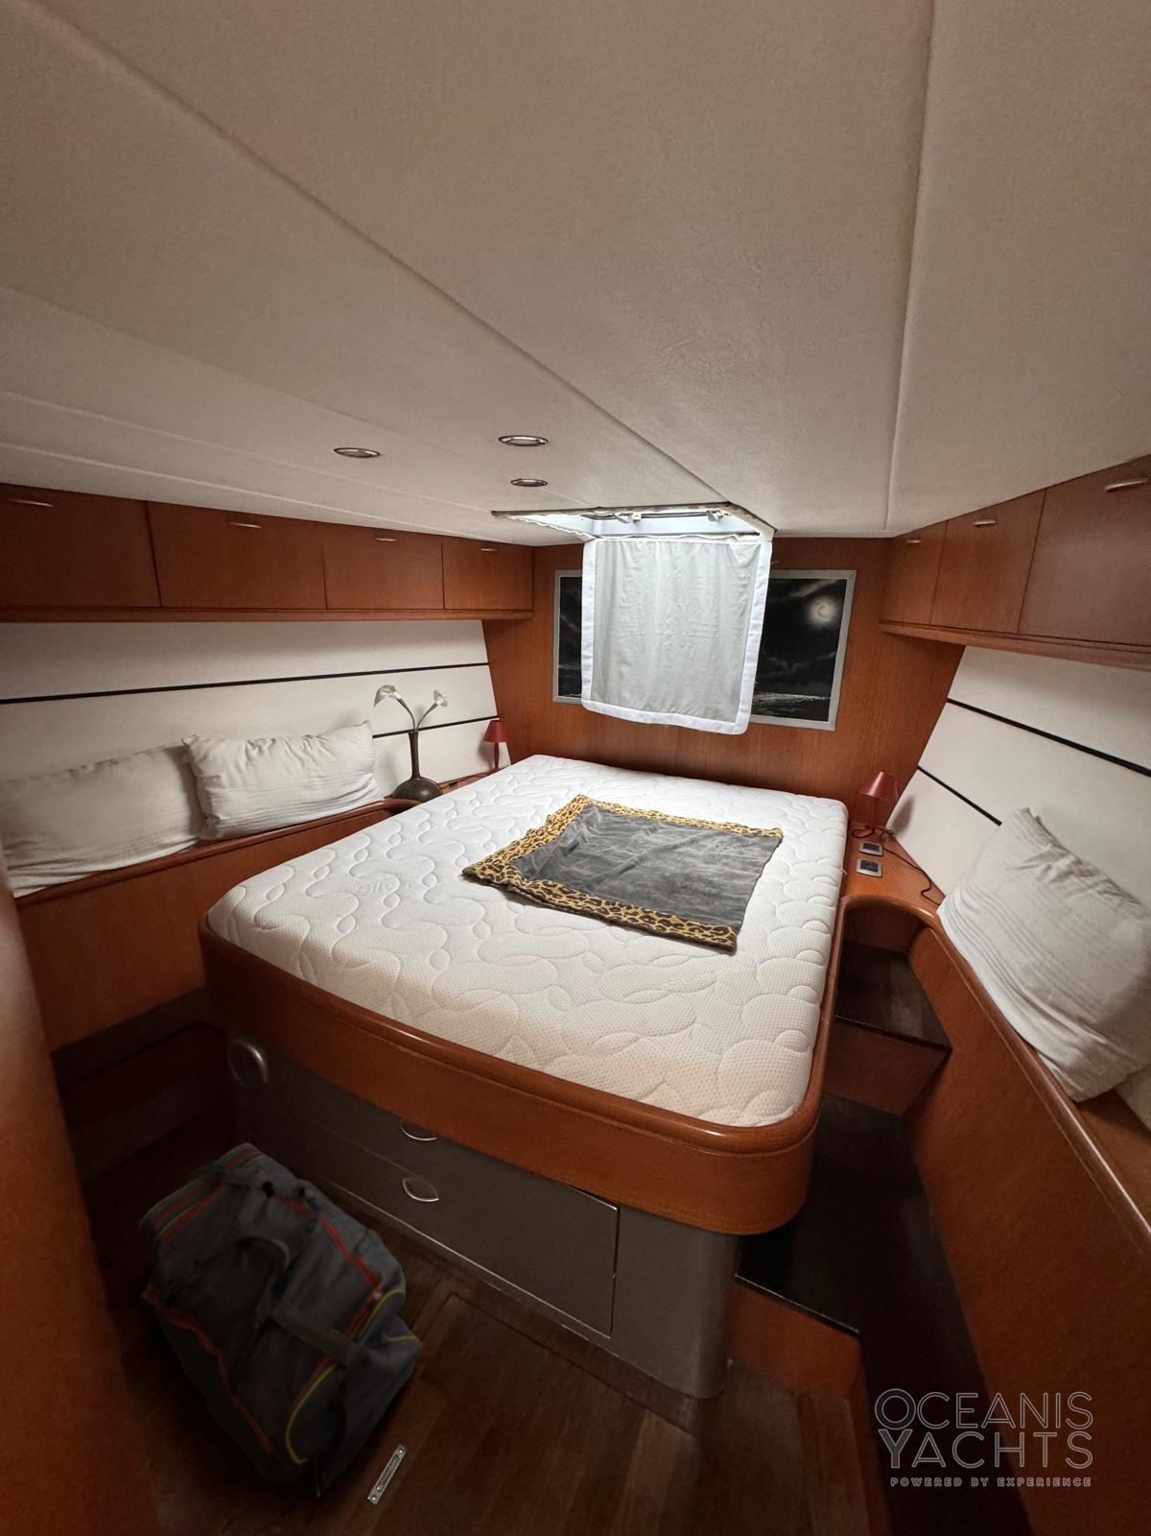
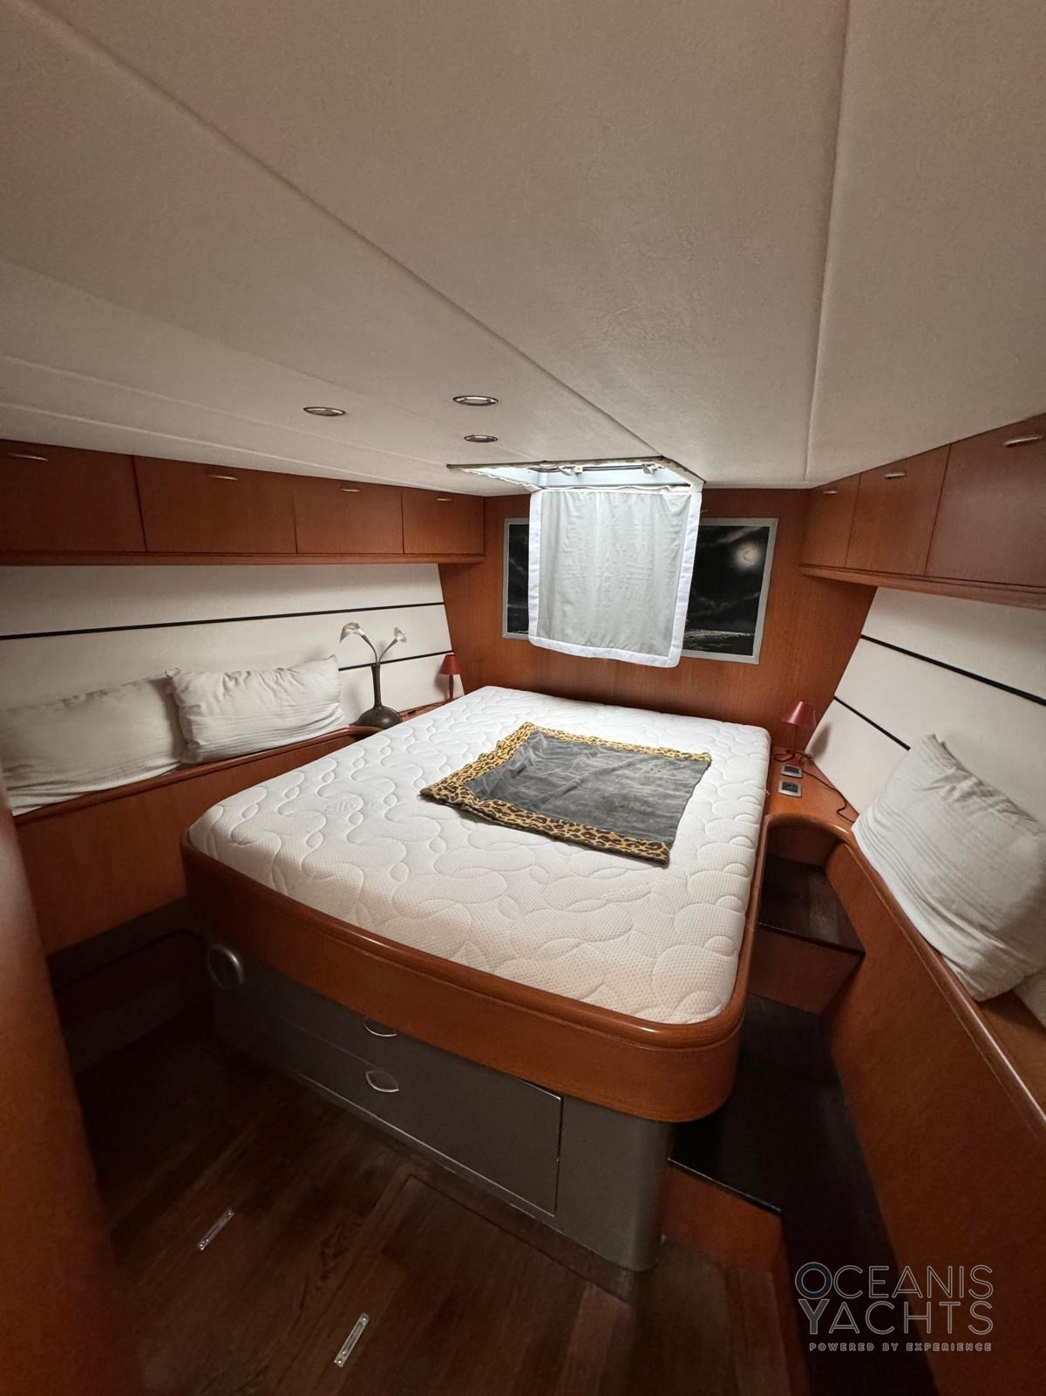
- duffel bag [138,1143,423,1500]
